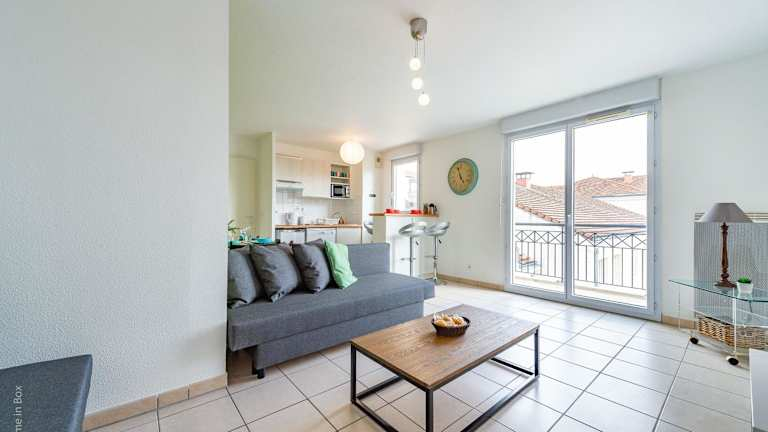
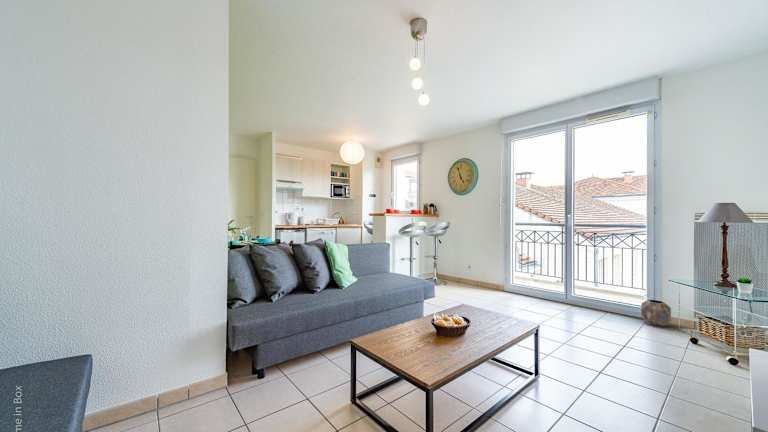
+ planter [640,299,672,328]
